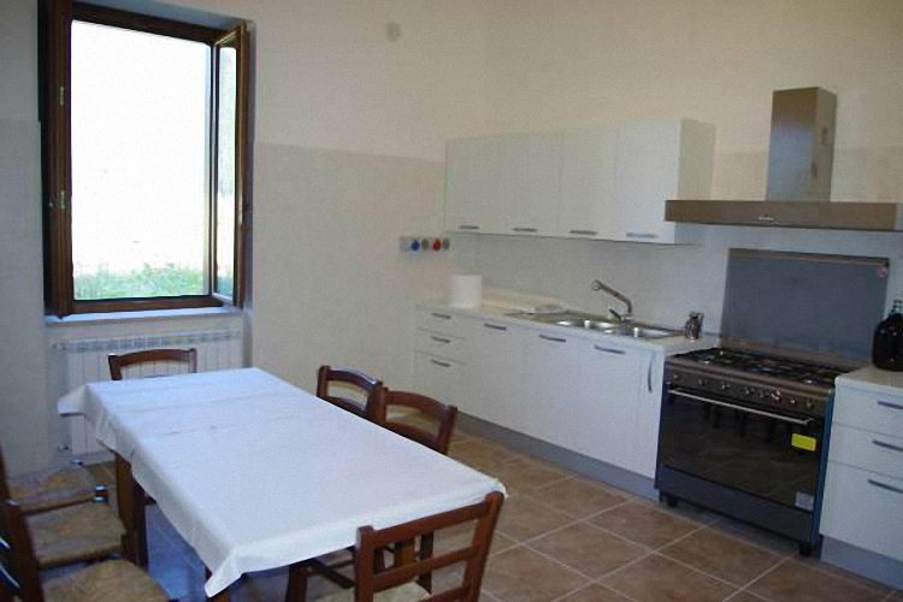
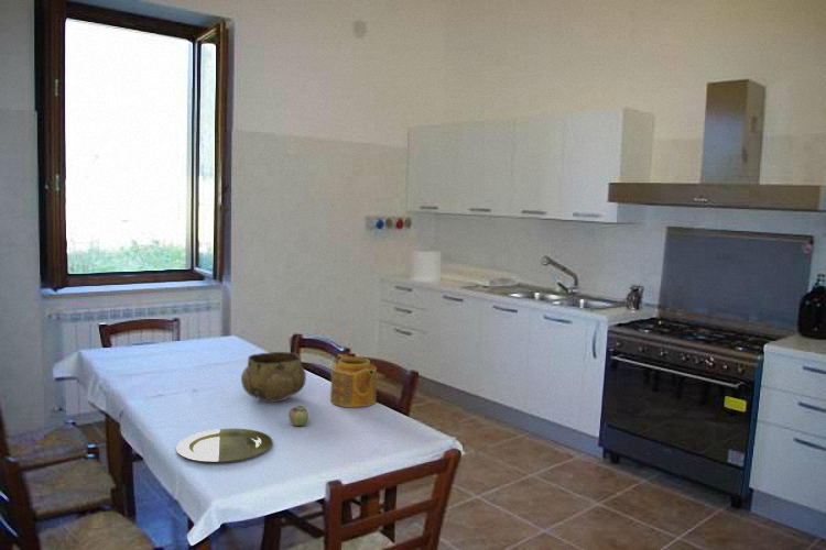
+ apple [289,405,309,427]
+ decorative bowl [240,351,307,403]
+ teapot [329,353,378,408]
+ plate [175,428,273,463]
